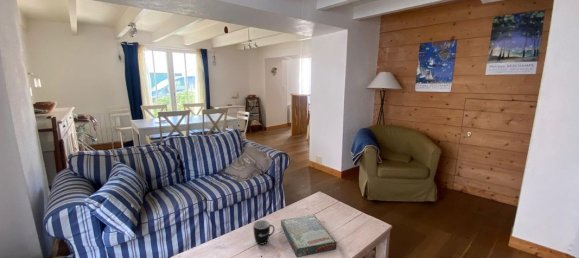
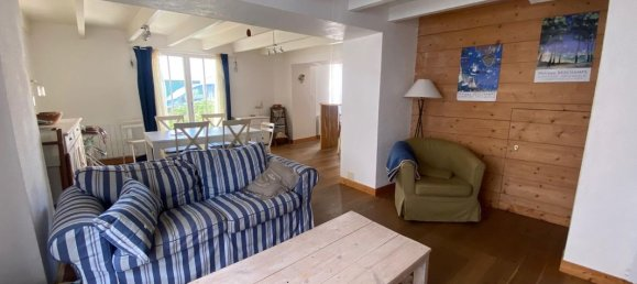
- board game [280,214,337,258]
- mug [252,219,276,246]
